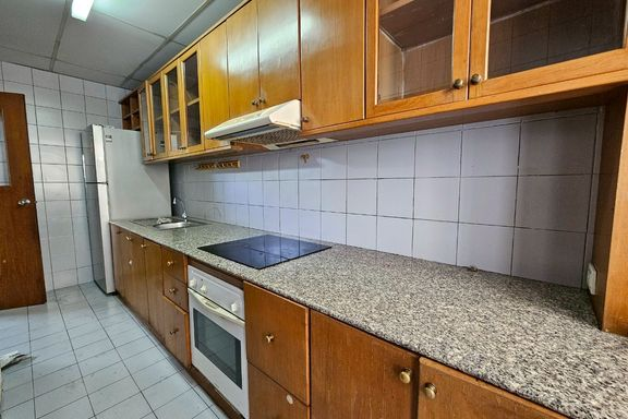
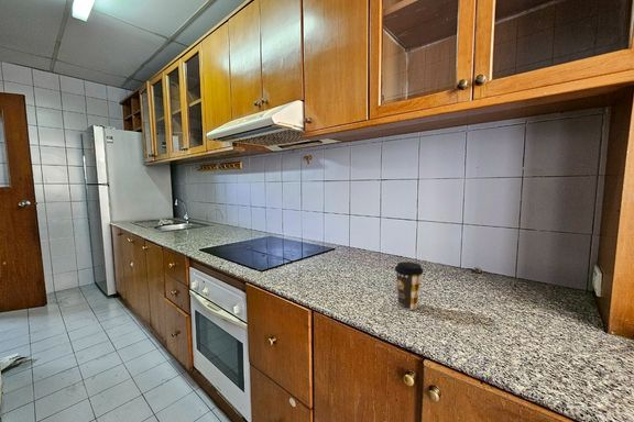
+ coffee cup [394,260,425,311]
